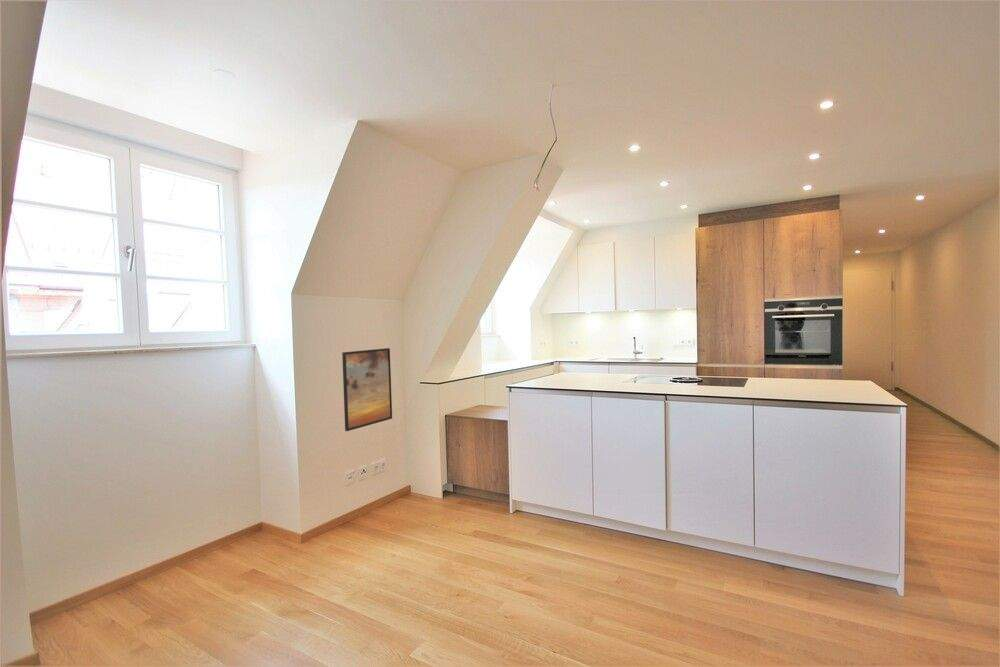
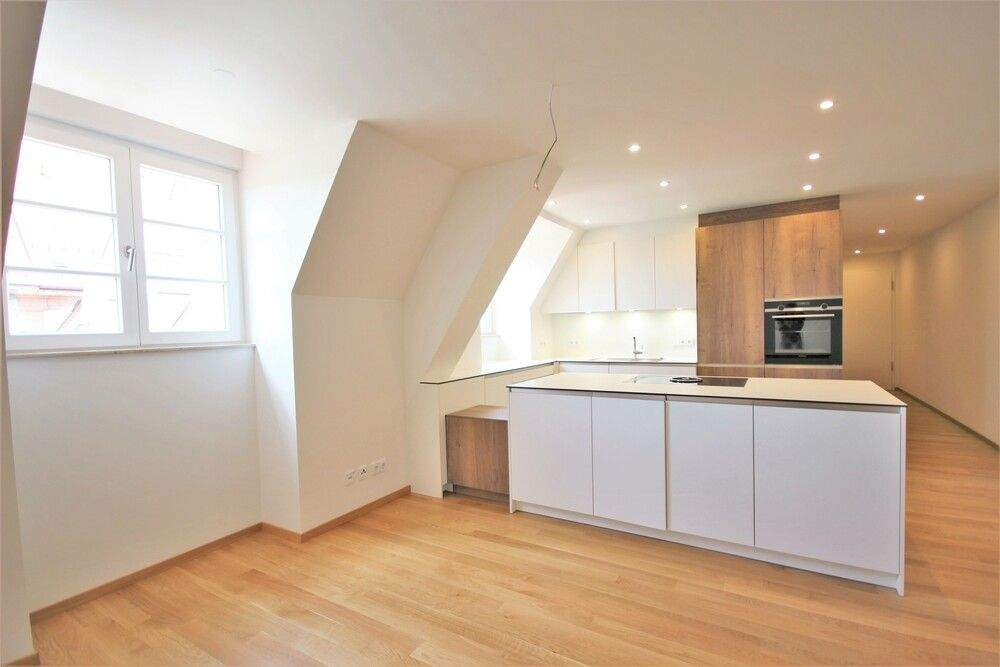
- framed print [341,347,393,432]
